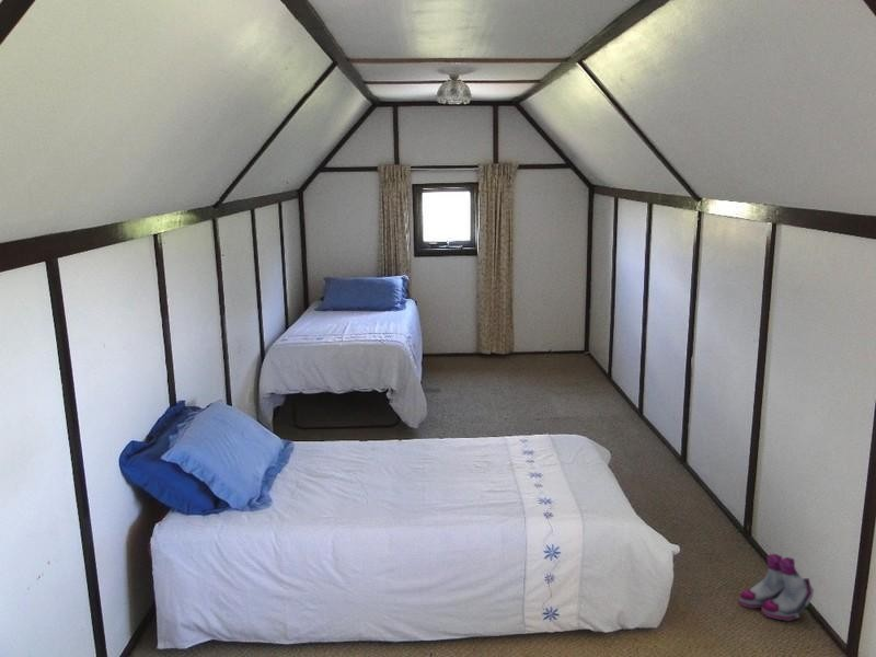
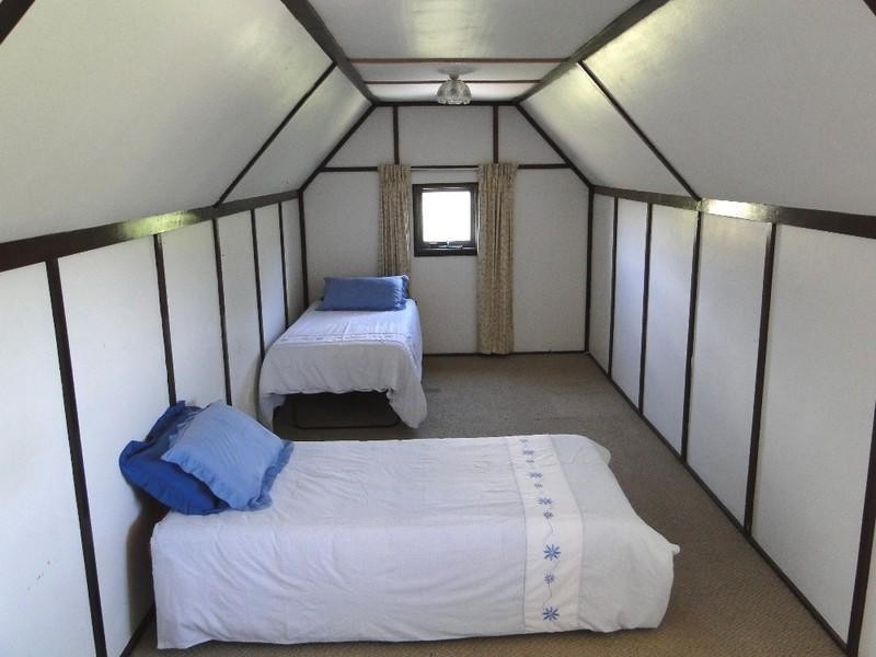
- boots [738,553,815,622]
